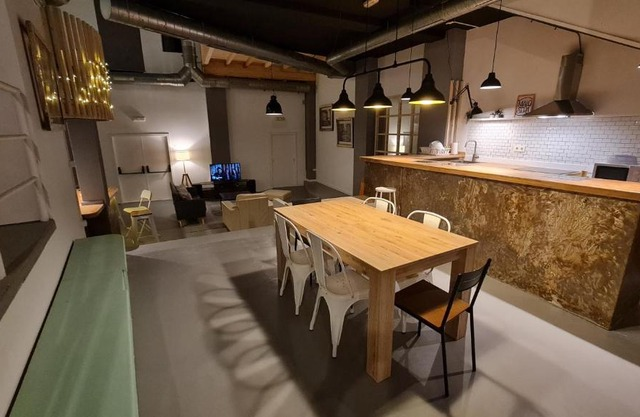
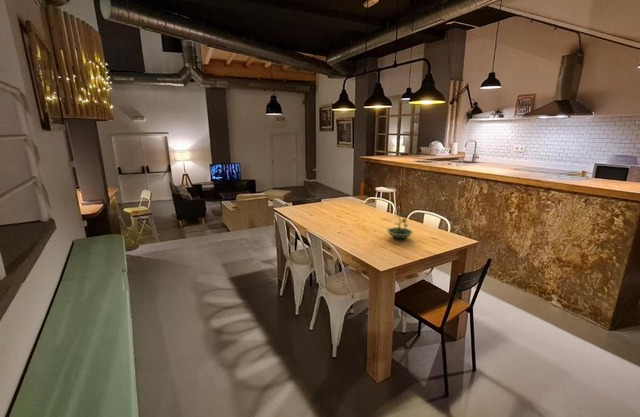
+ terrarium [386,211,414,240]
